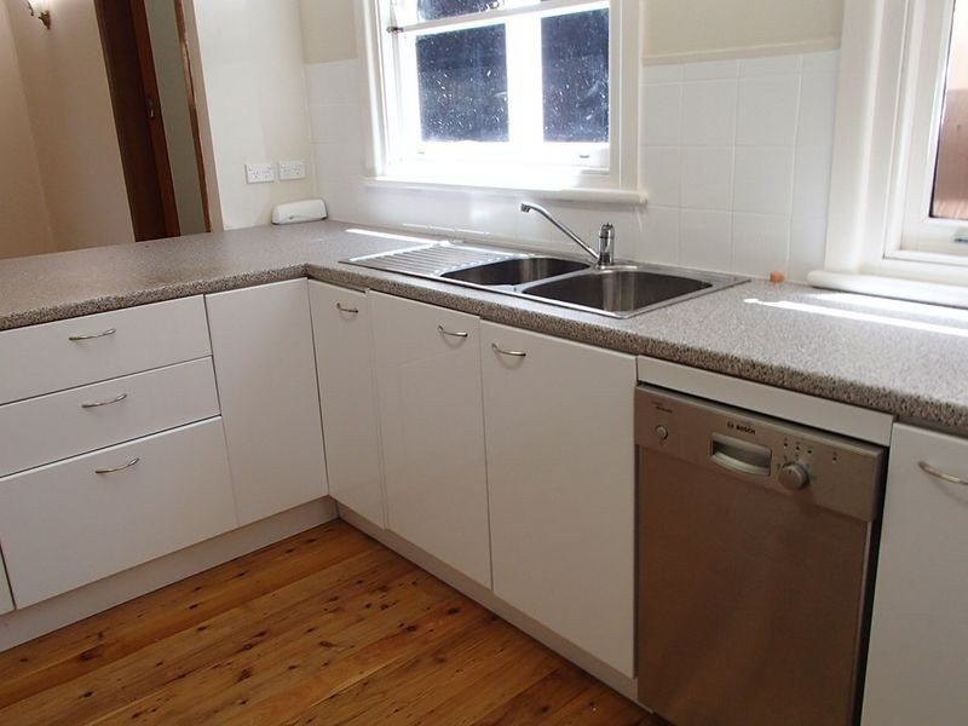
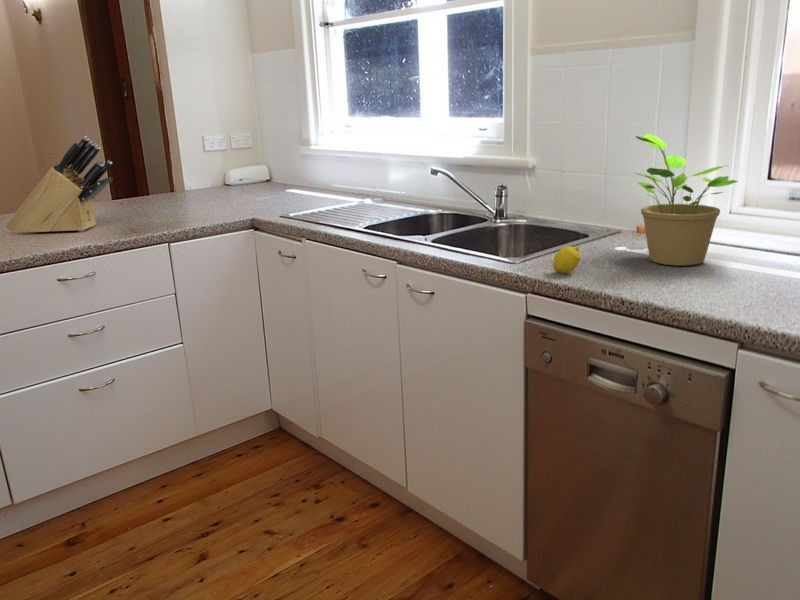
+ fruit [552,245,581,274]
+ potted plant [631,132,740,267]
+ knife block [5,135,114,235]
